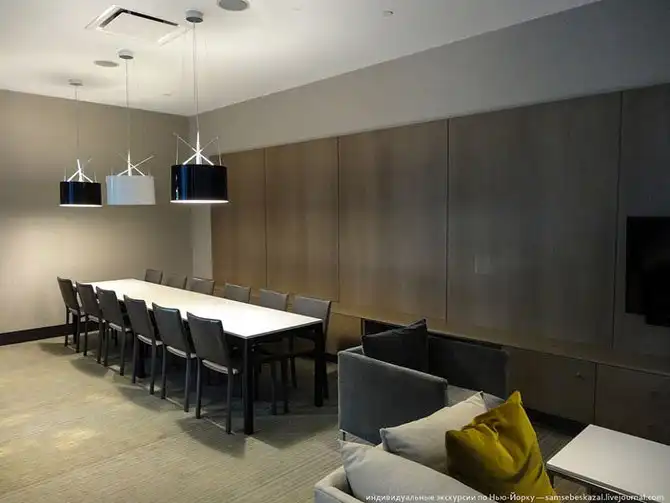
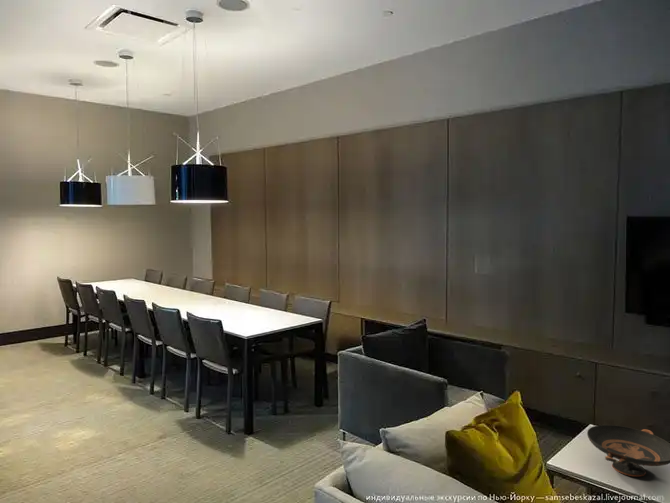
+ decorative bowl [586,424,670,477]
